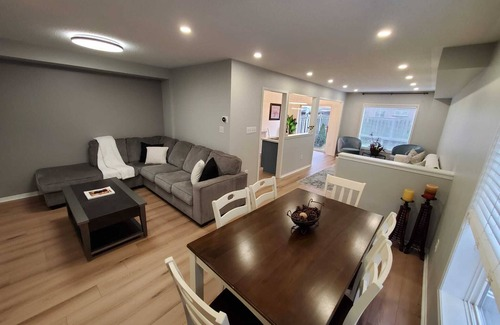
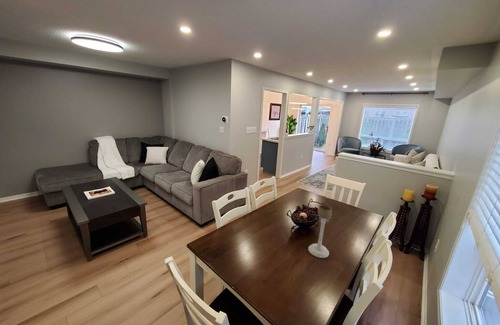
+ candle holder [307,203,333,259]
